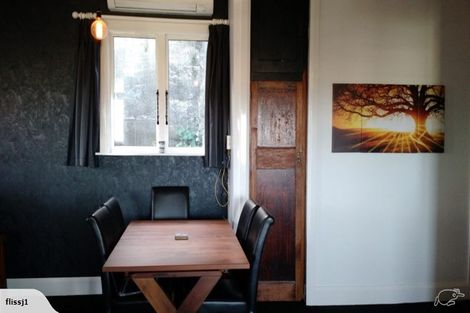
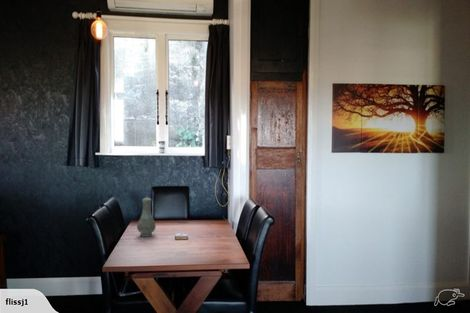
+ vase [136,195,157,238]
